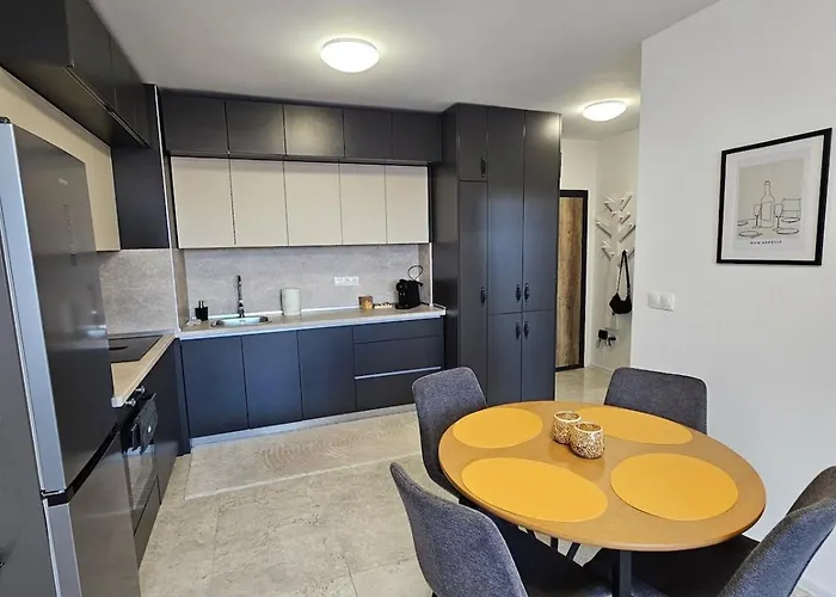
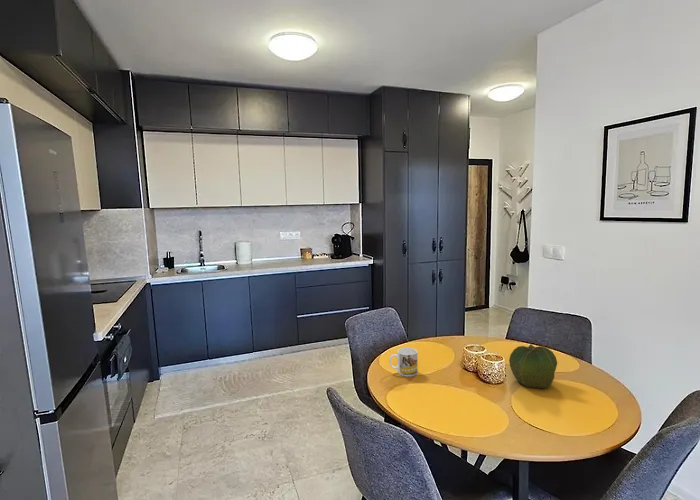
+ mug [388,347,419,378]
+ cabbage [508,343,558,390]
